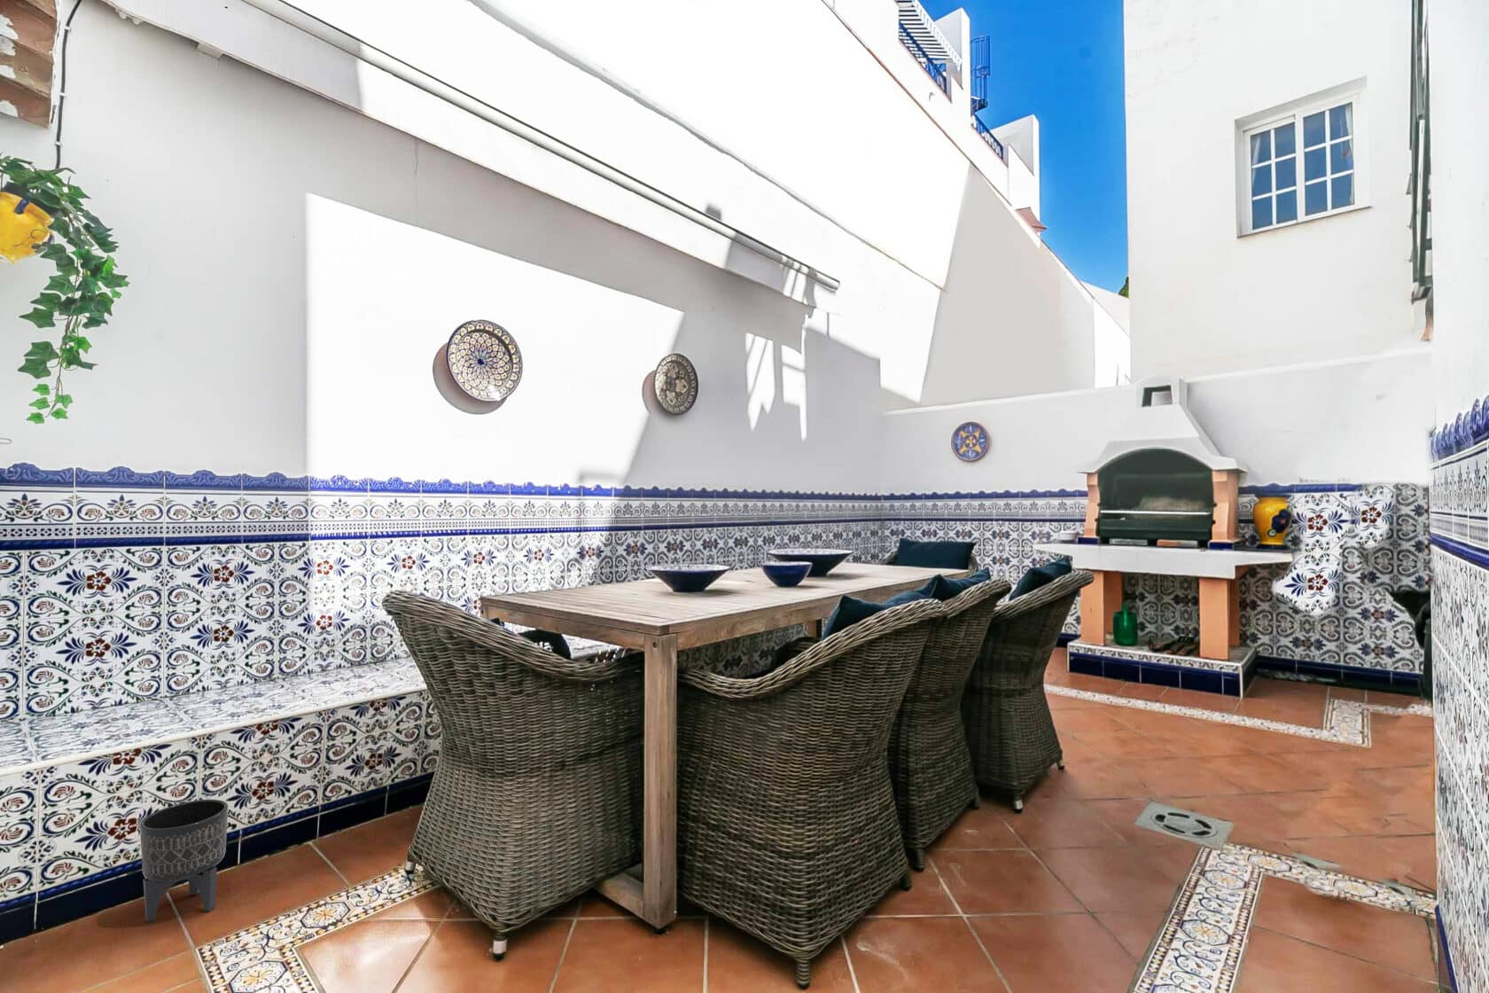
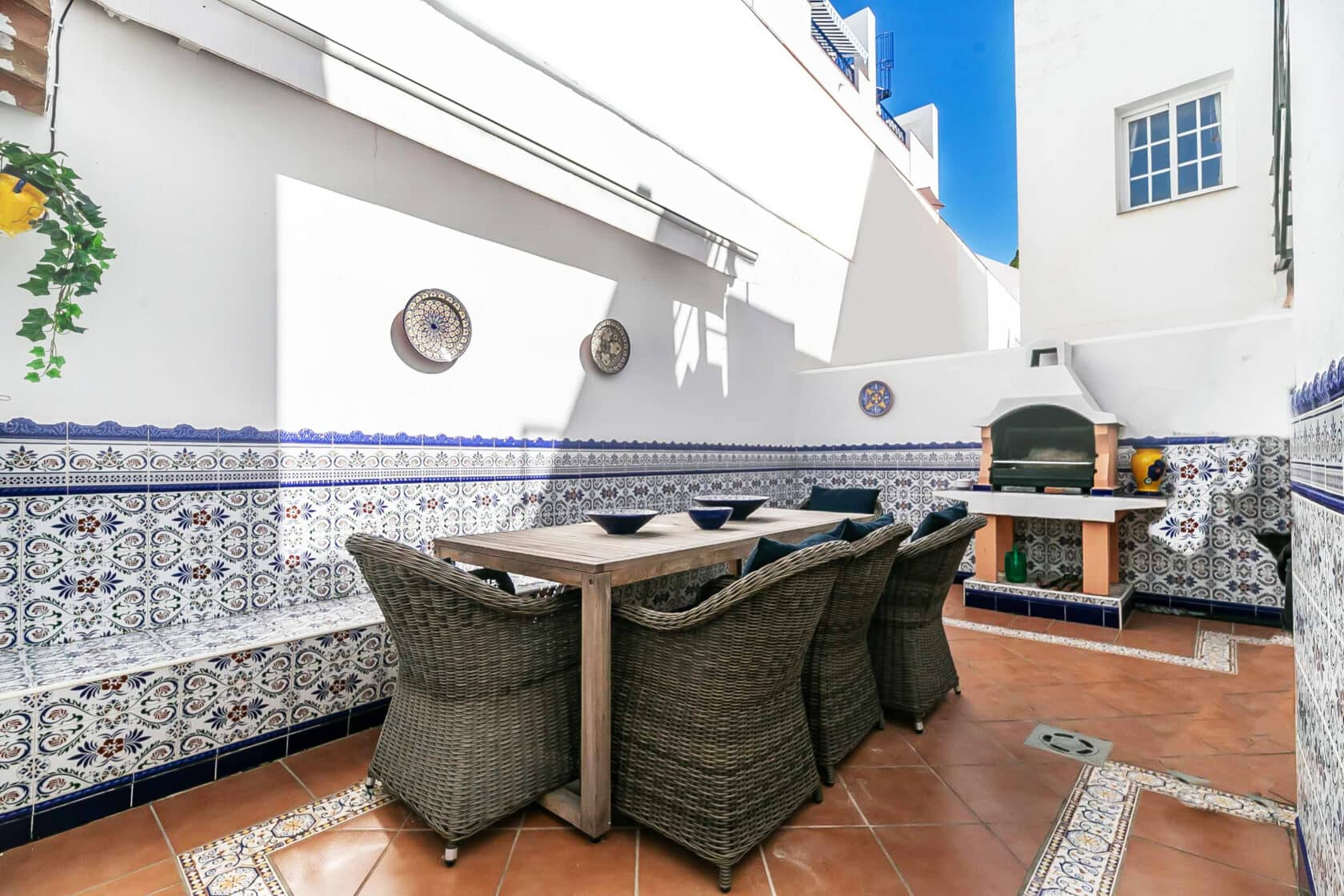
- planter [140,799,228,924]
